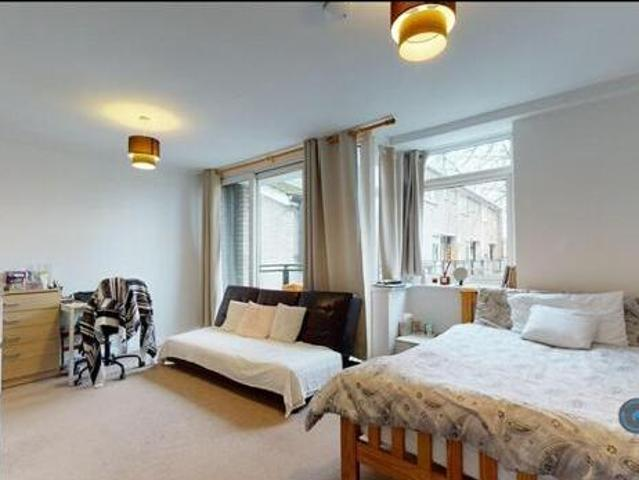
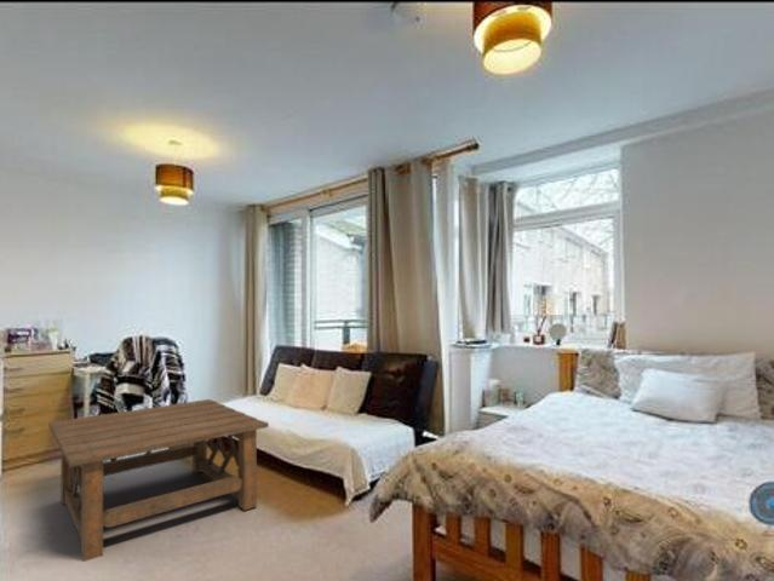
+ coffee table [47,398,270,563]
